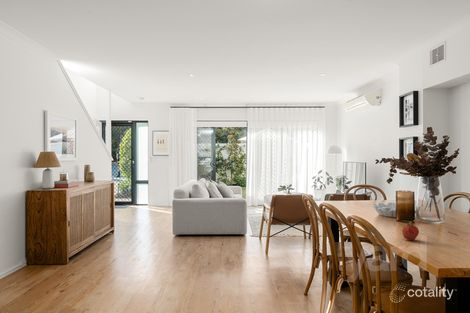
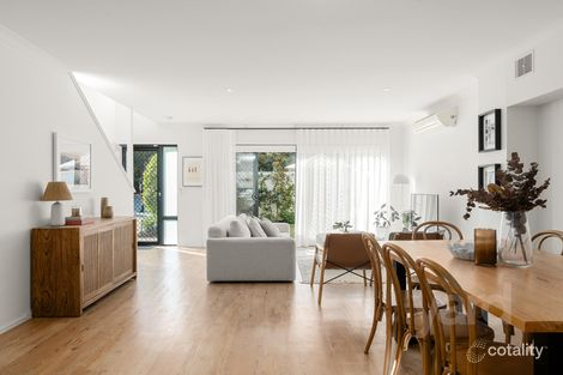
- fruit [401,220,420,241]
